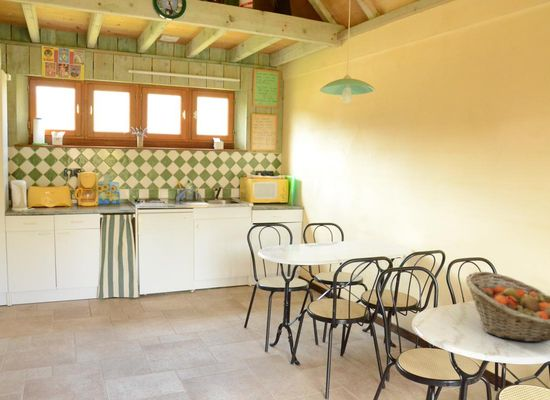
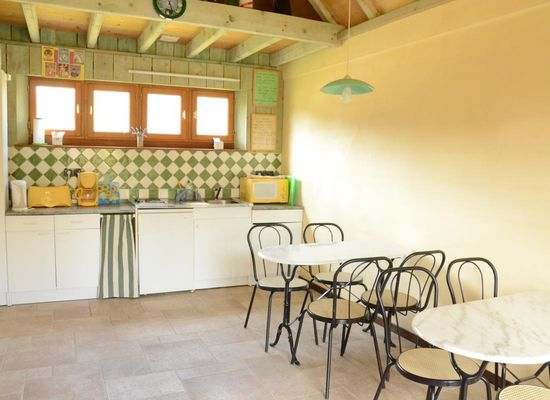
- fruit basket [465,271,550,343]
